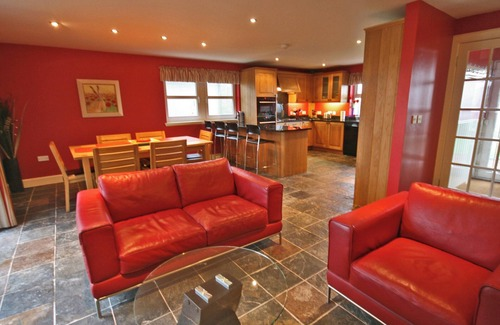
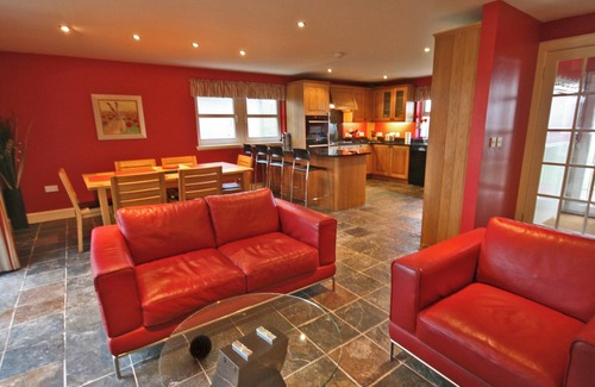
+ decorative ball [188,333,213,361]
